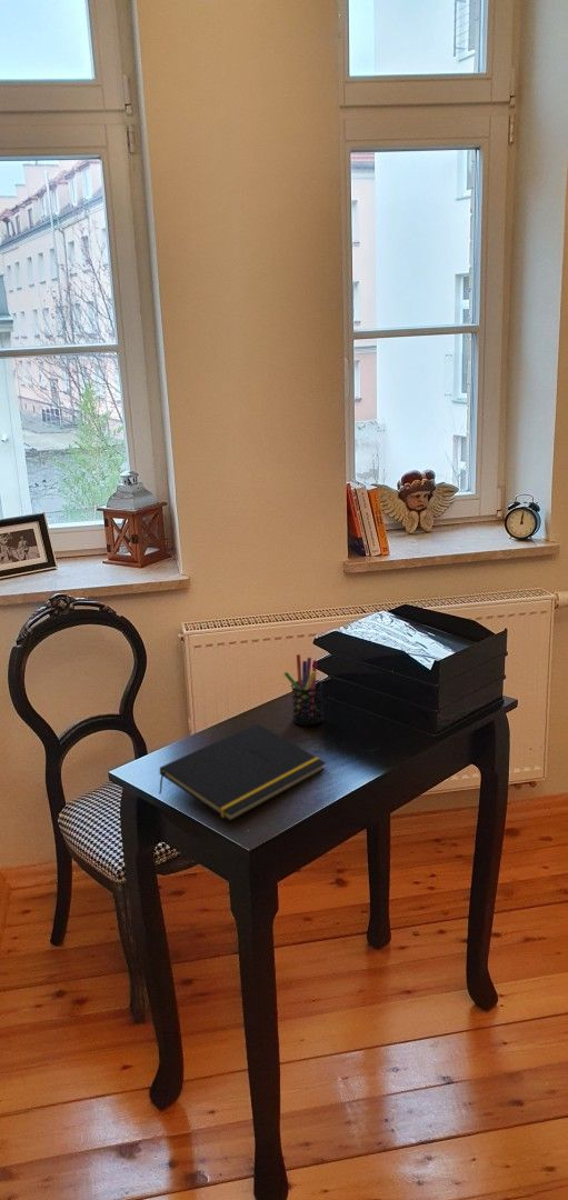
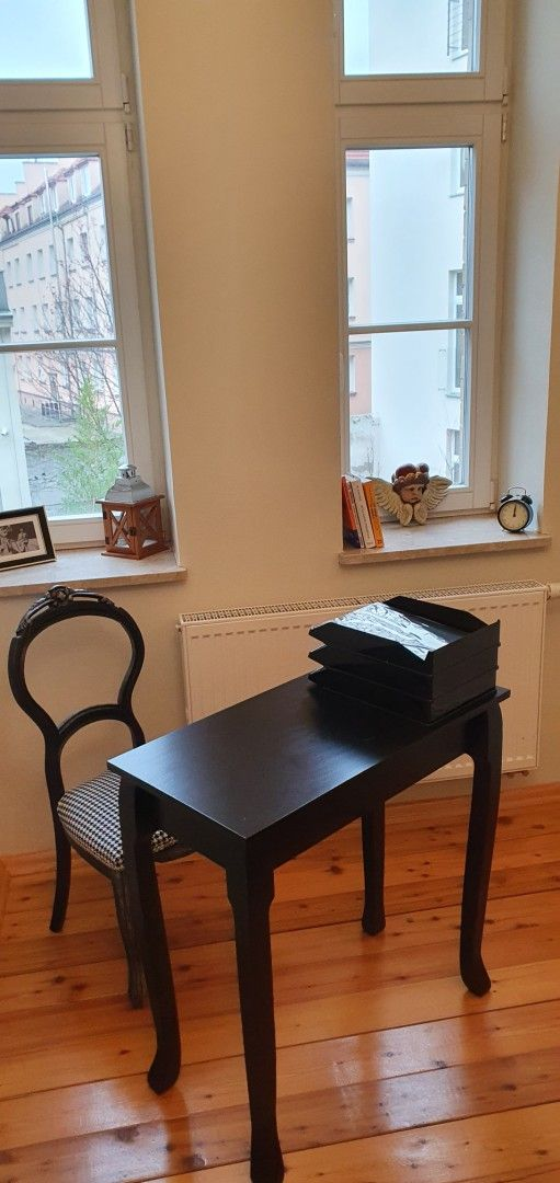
- notepad [158,722,327,822]
- pen holder [282,653,325,727]
